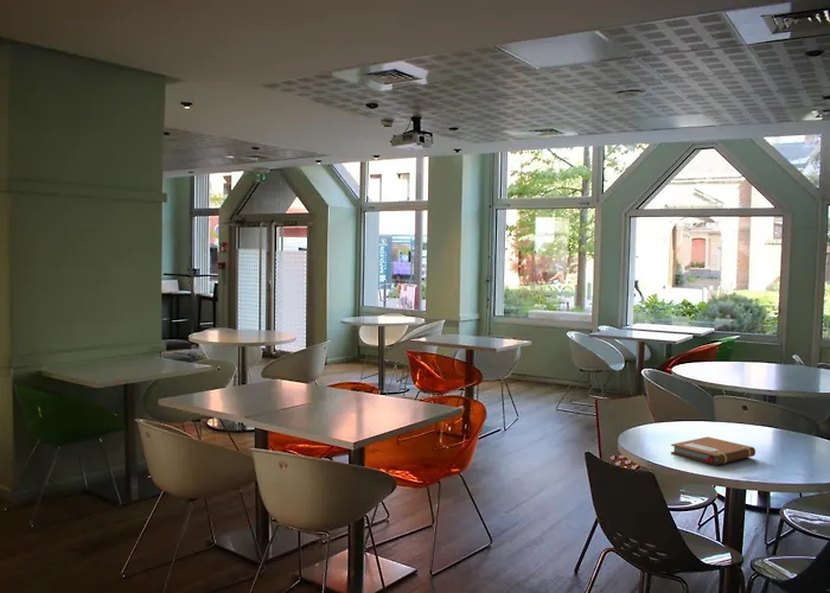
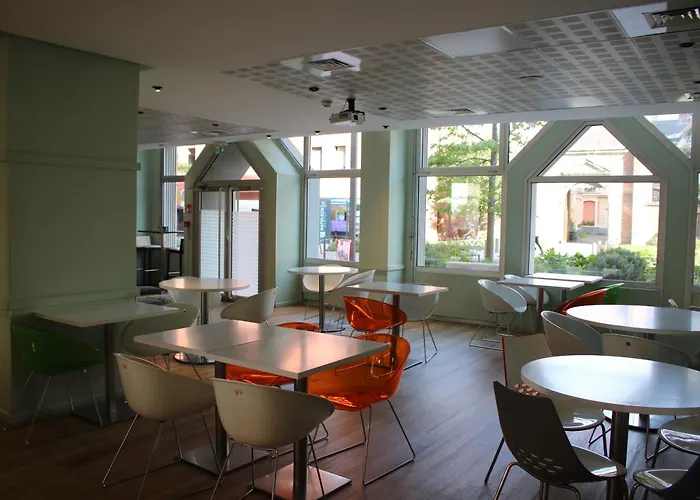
- notebook [670,436,756,466]
